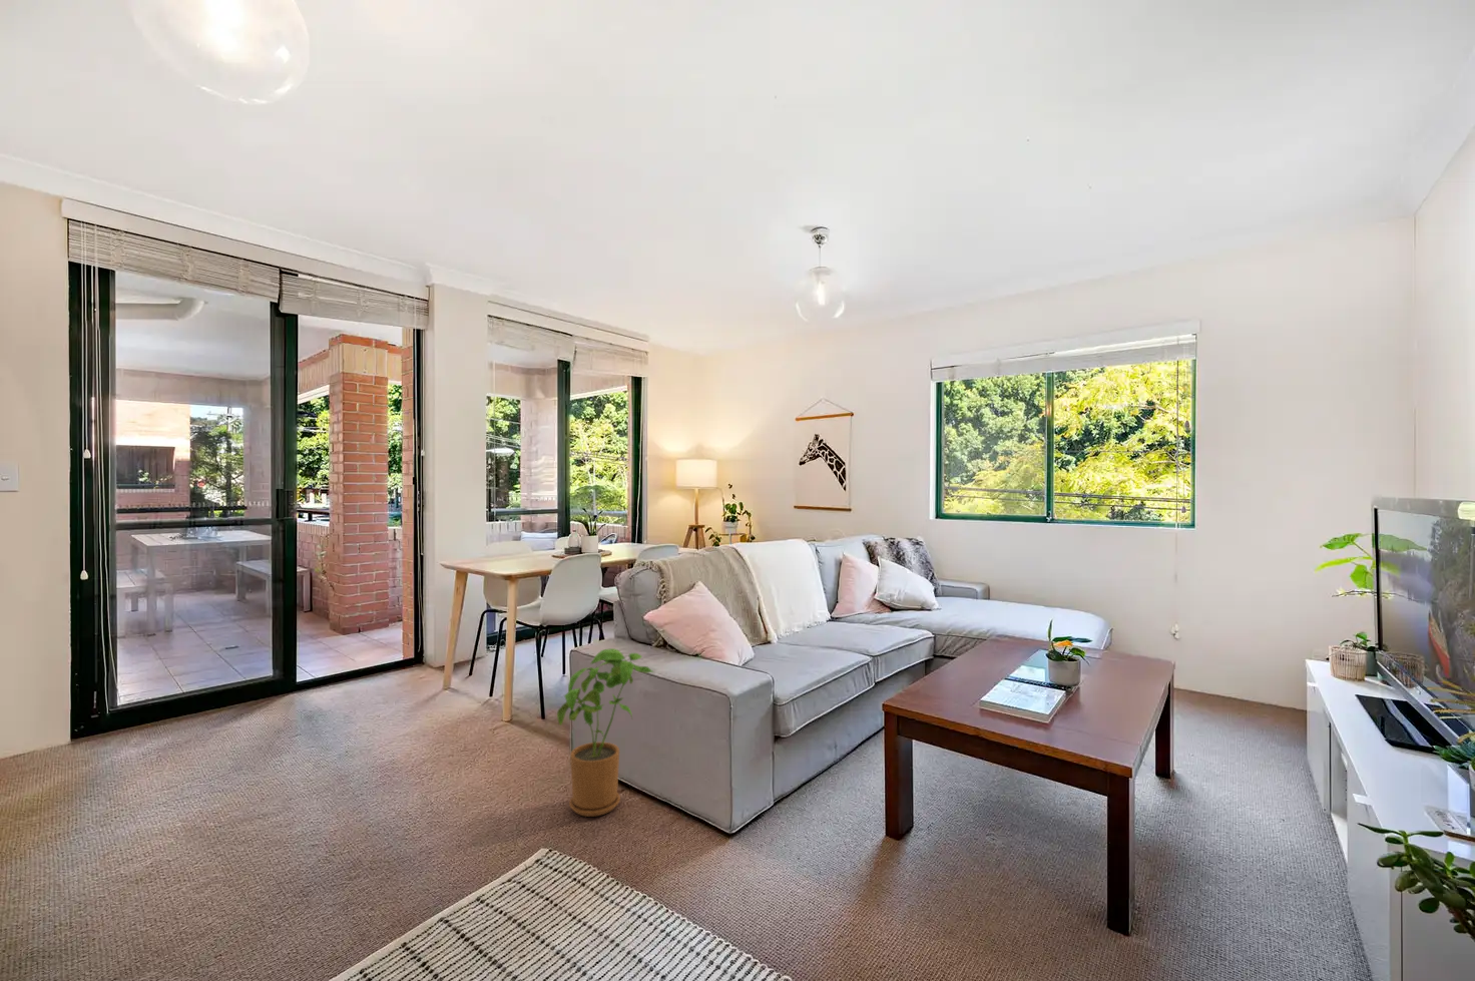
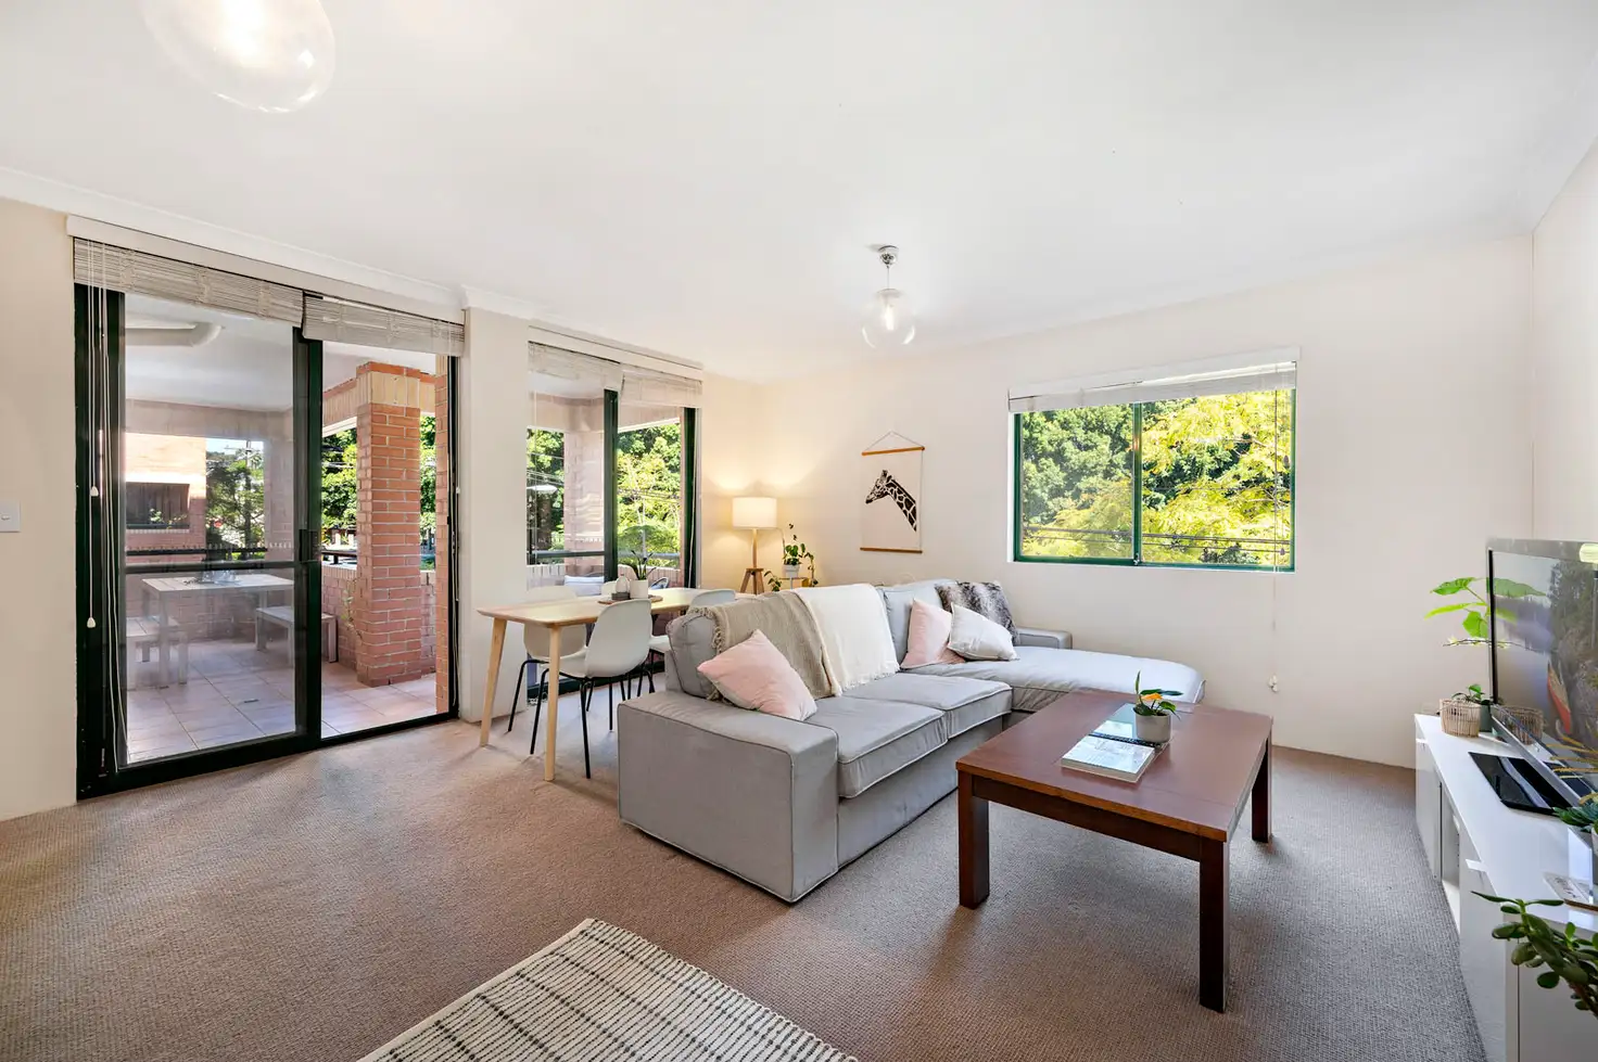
- house plant [556,647,655,818]
